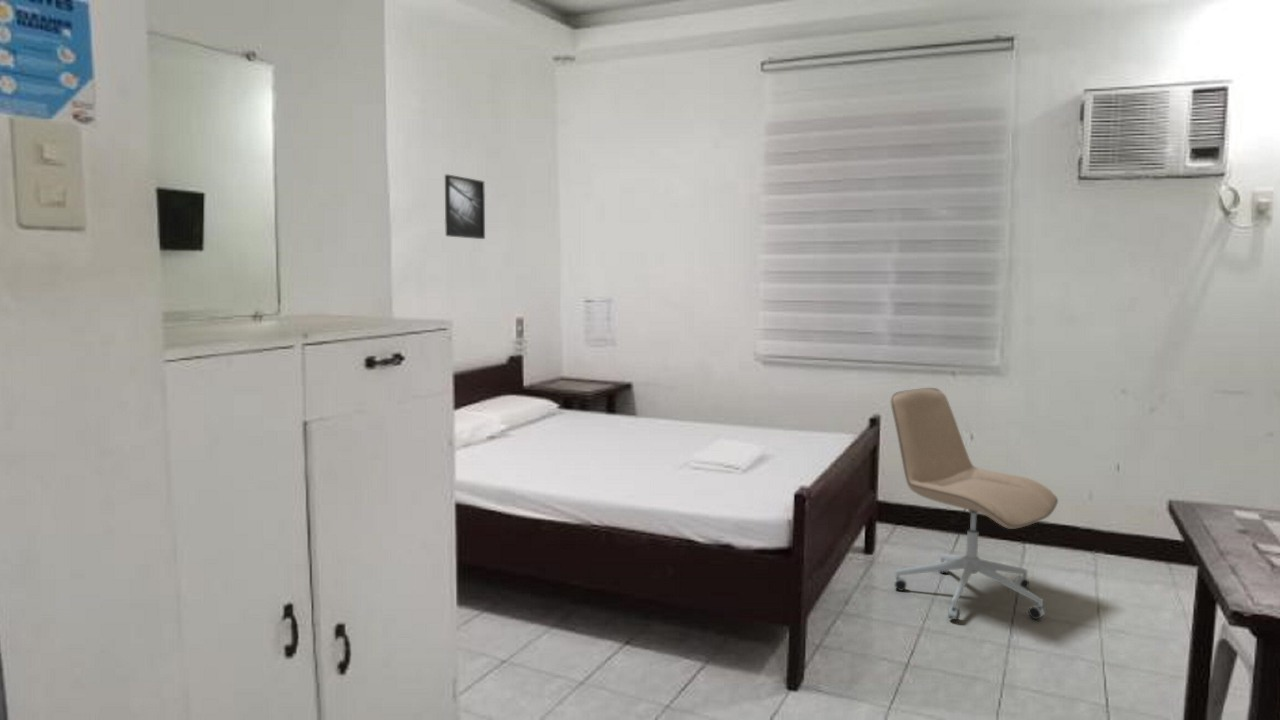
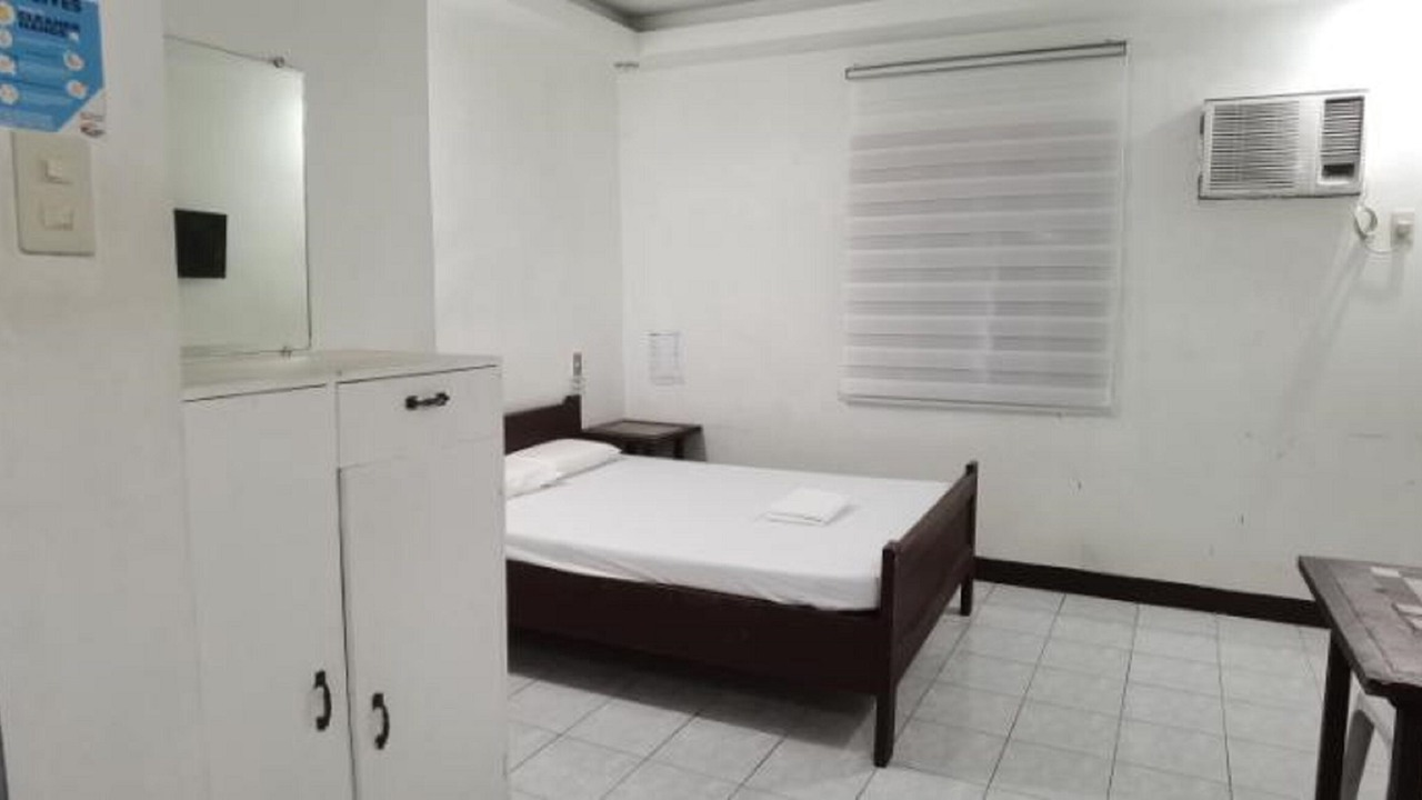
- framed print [444,173,486,240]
- office chair [889,387,1059,621]
